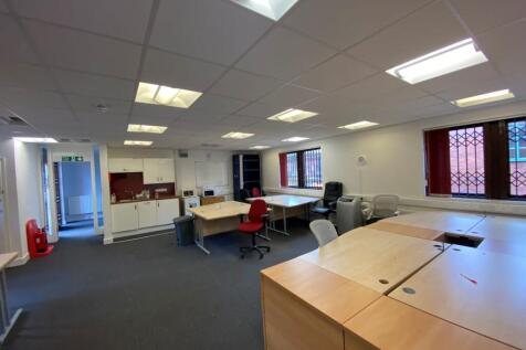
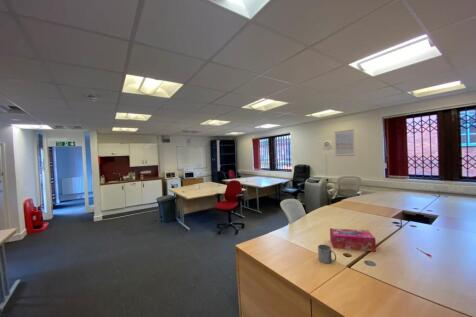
+ tissue box [329,227,377,252]
+ mug [317,244,337,264]
+ wall art [334,129,356,157]
